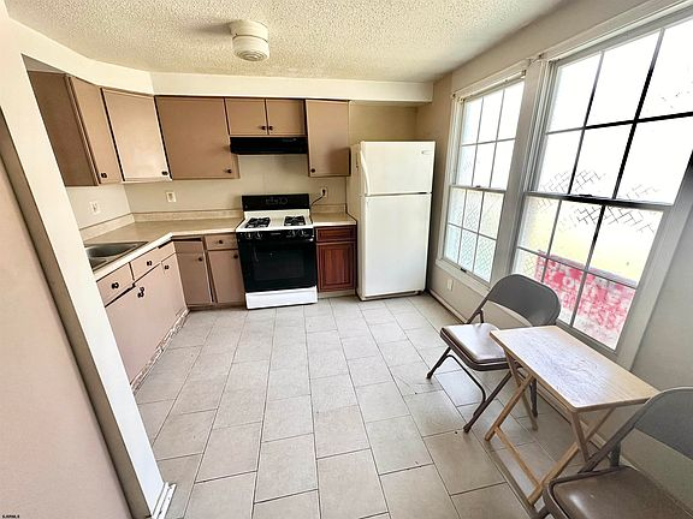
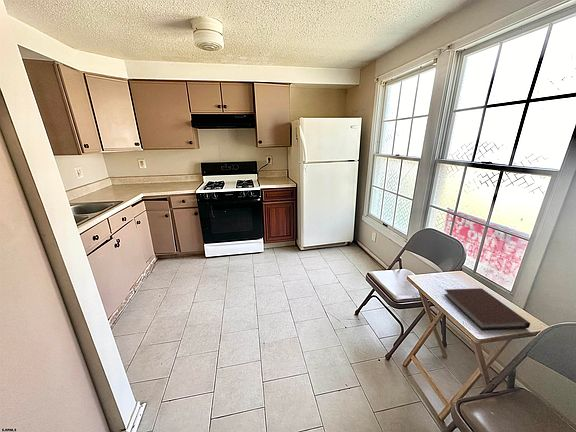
+ notebook [442,287,531,331]
